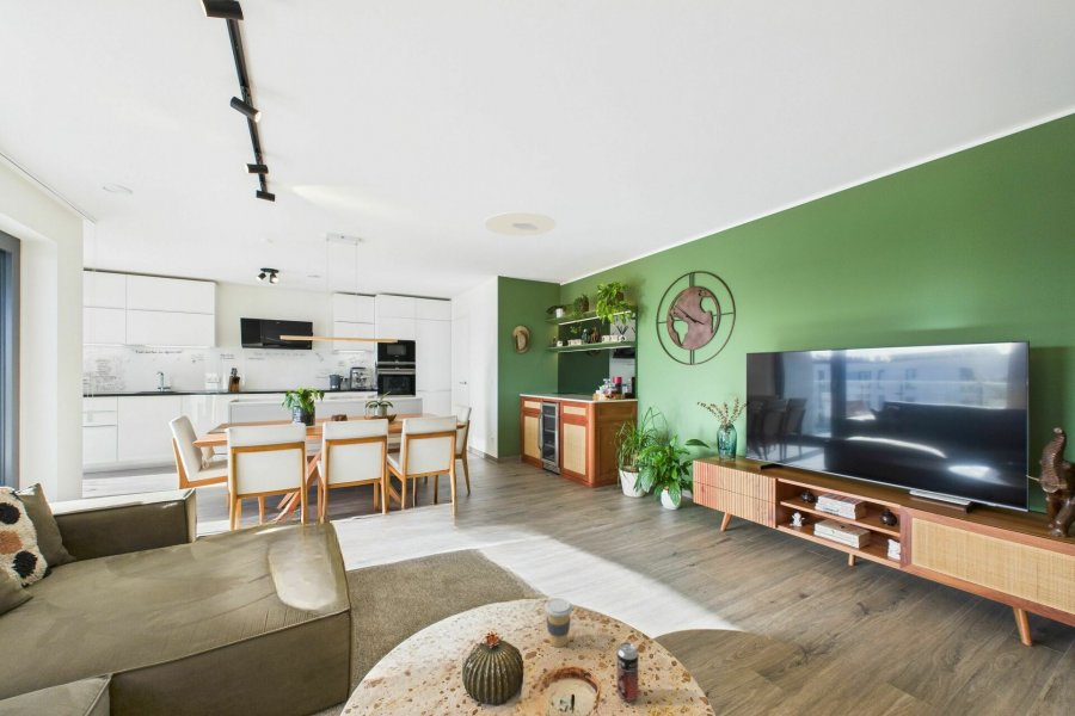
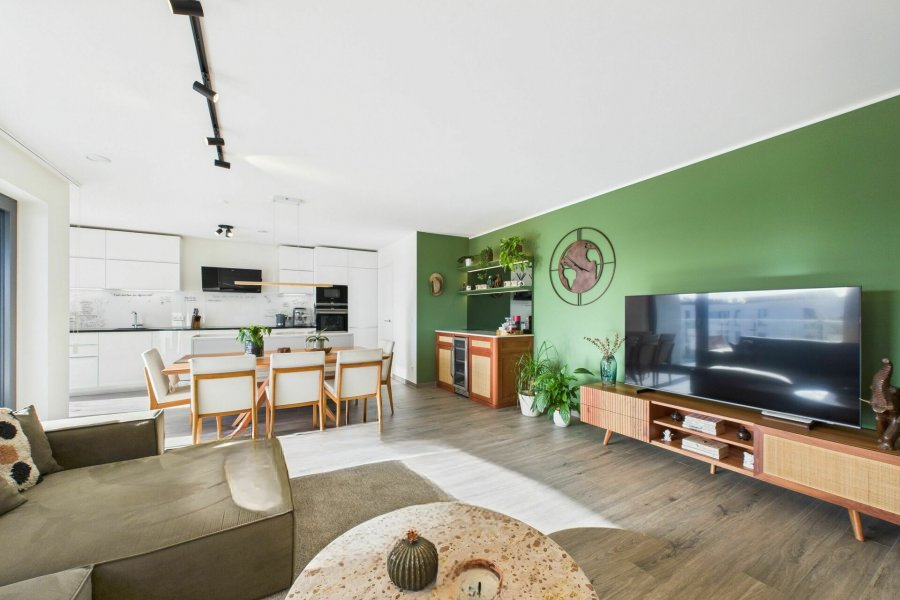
- ceiling light [483,211,558,237]
- beverage can [616,641,639,703]
- coffee cup [543,597,573,648]
